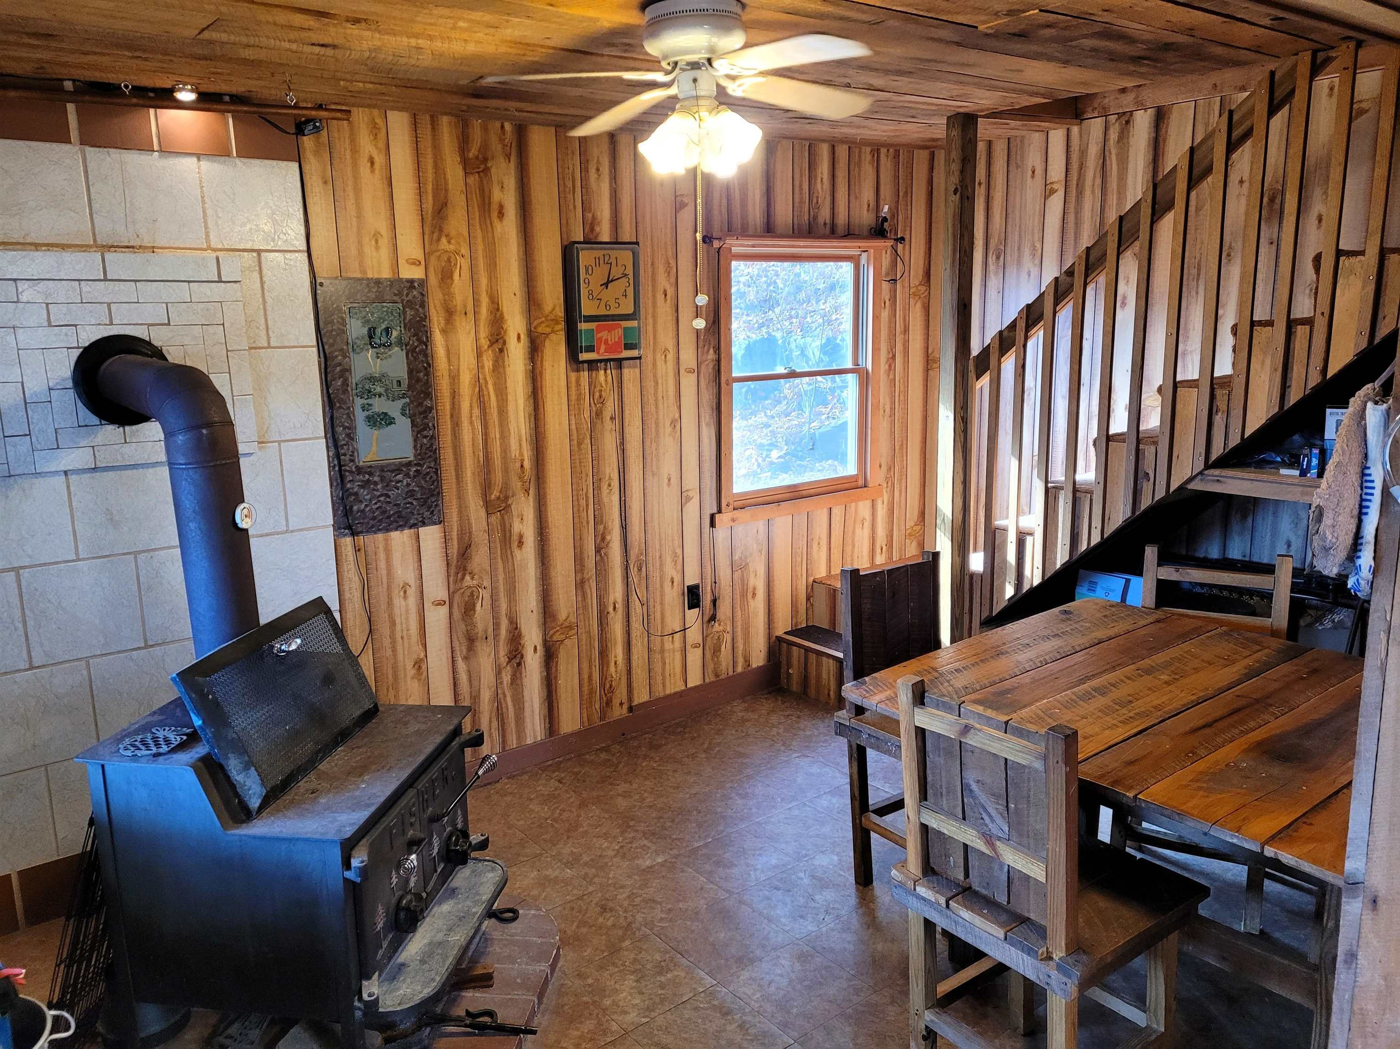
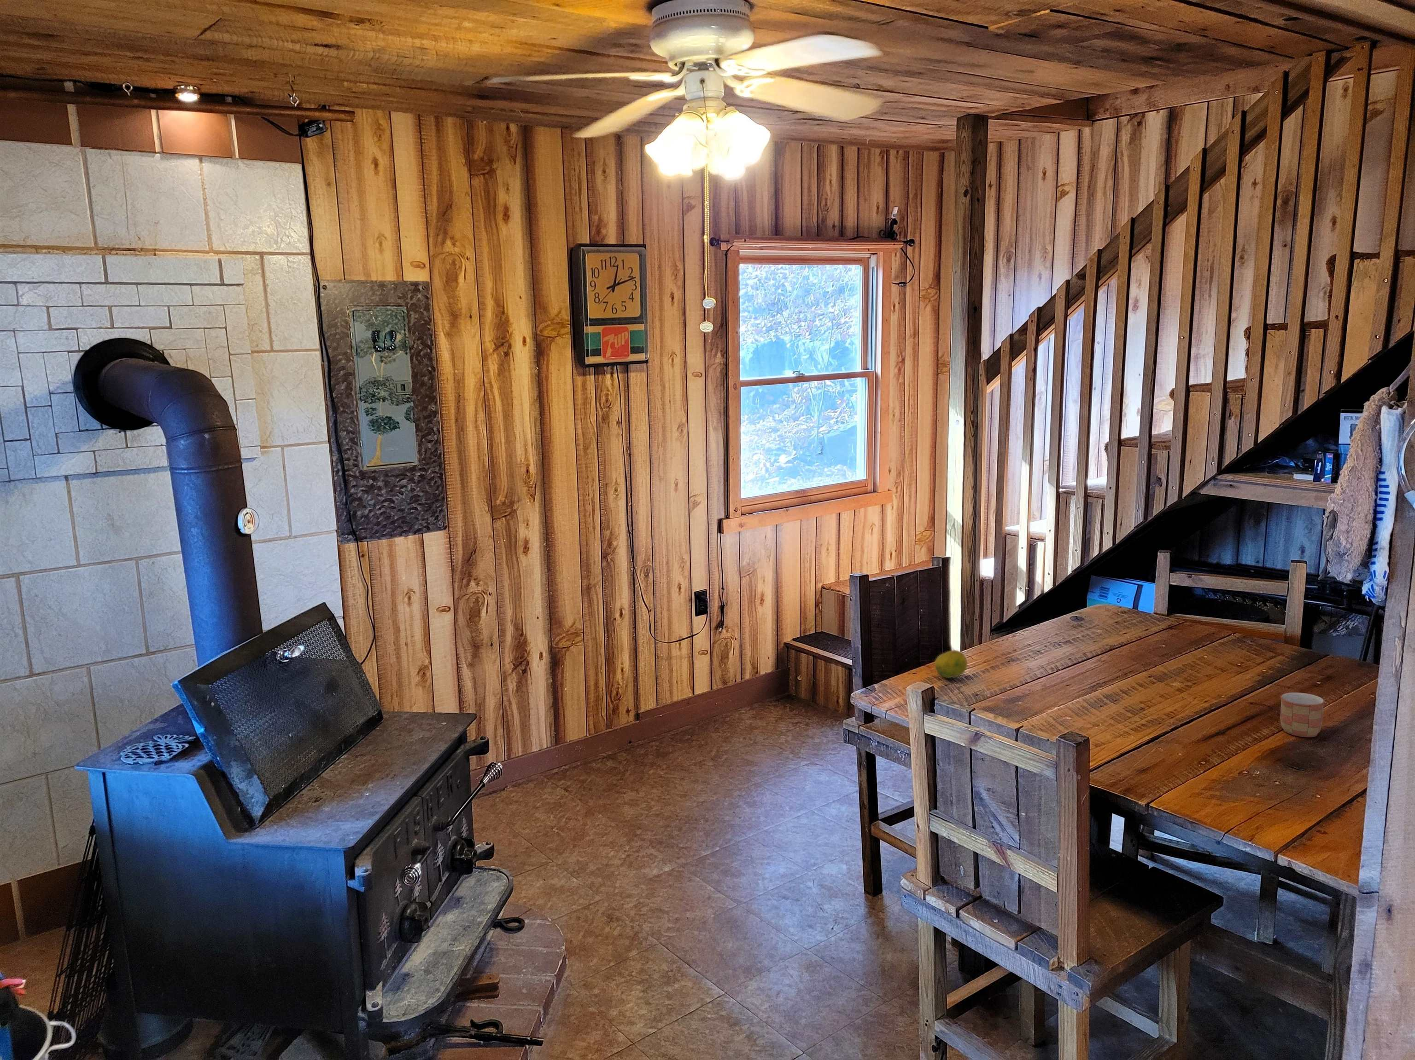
+ mug [1279,691,1325,737]
+ fruit [934,649,968,678]
